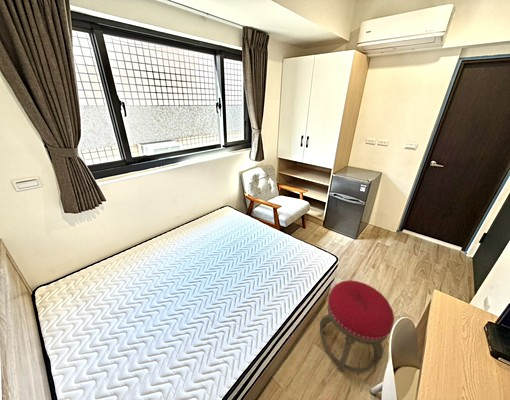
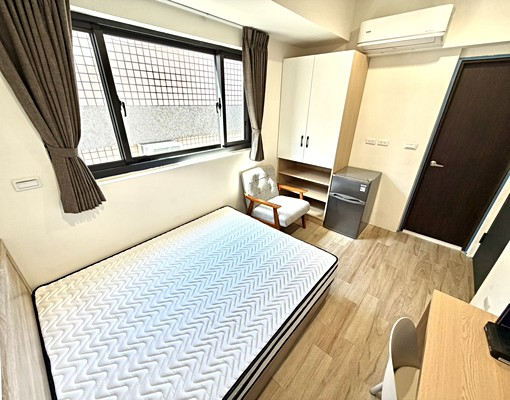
- stool [319,279,395,374]
